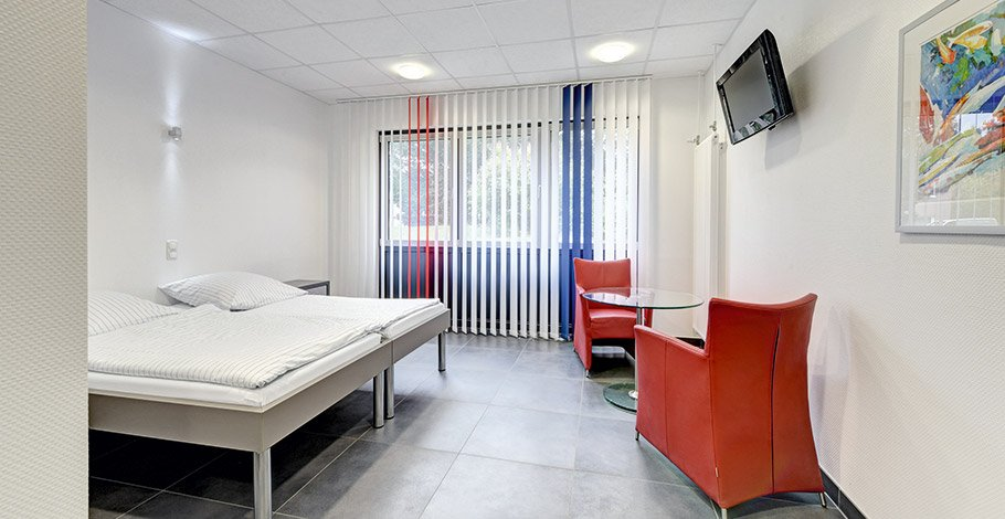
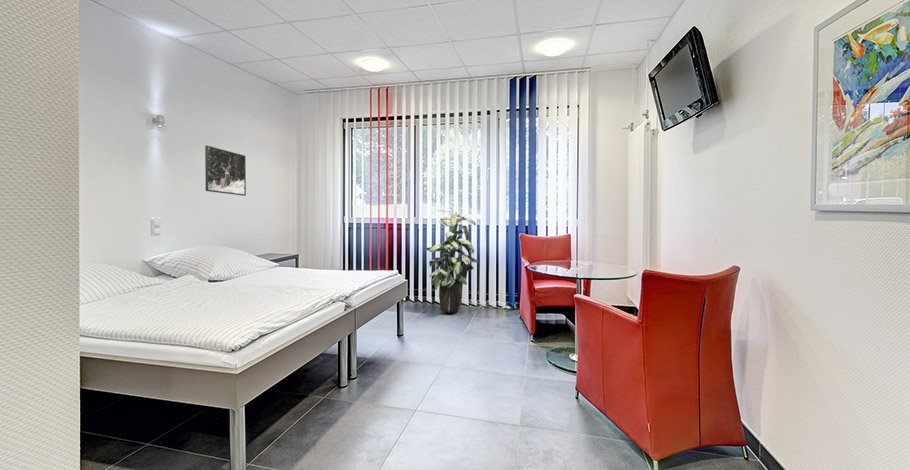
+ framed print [204,145,247,197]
+ indoor plant [424,208,479,313]
